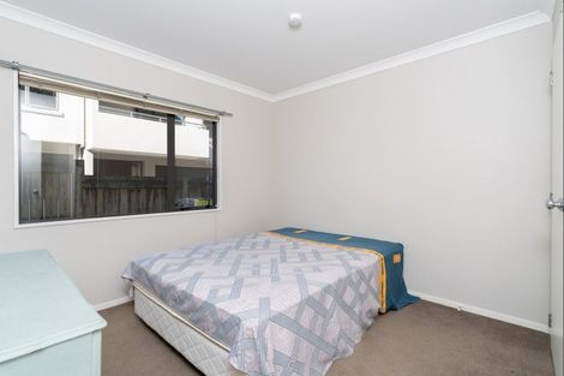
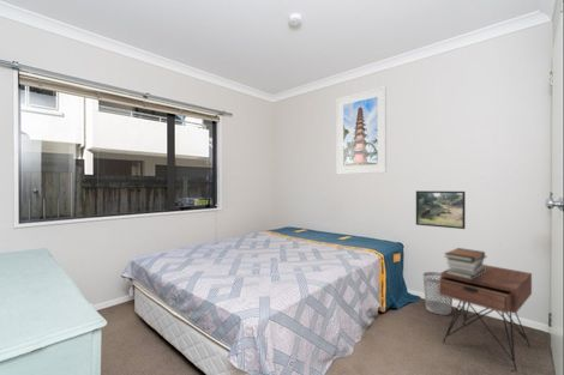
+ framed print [336,85,388,176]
+ book stack [443,247,488,279]
+ nightstand [438,264,533,373]
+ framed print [415,189,467,230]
+ wastebasket [422,271,454,316]
